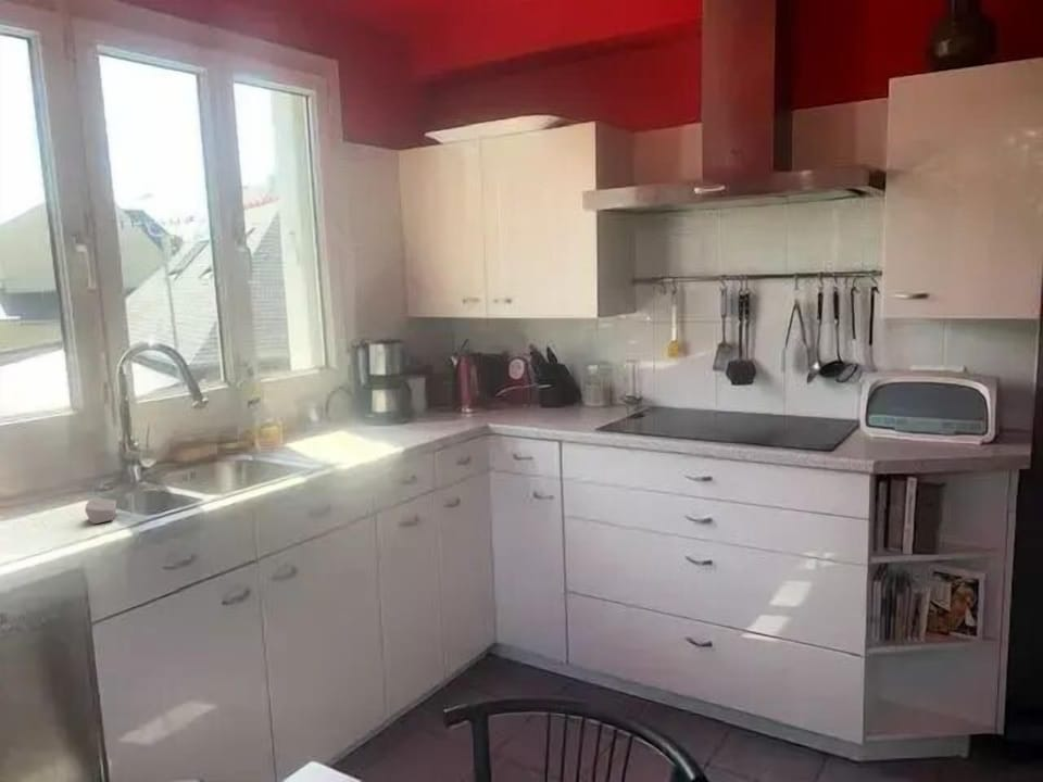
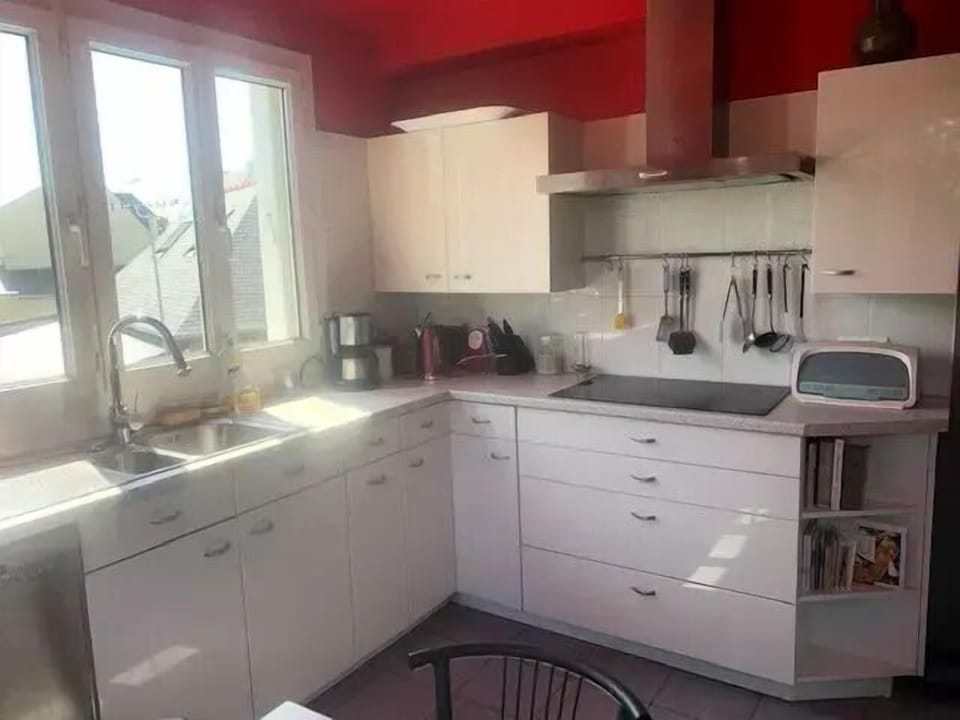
- soap bar [84,497,117,525]
